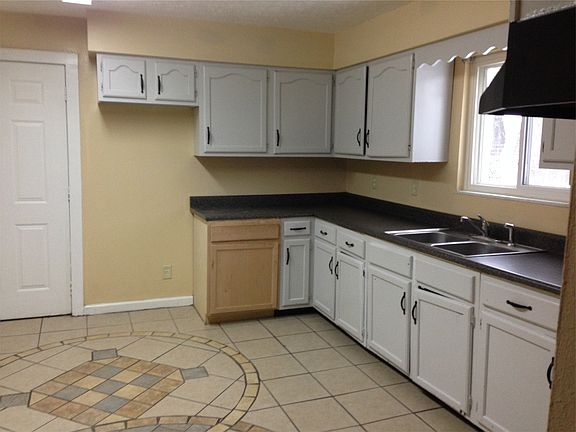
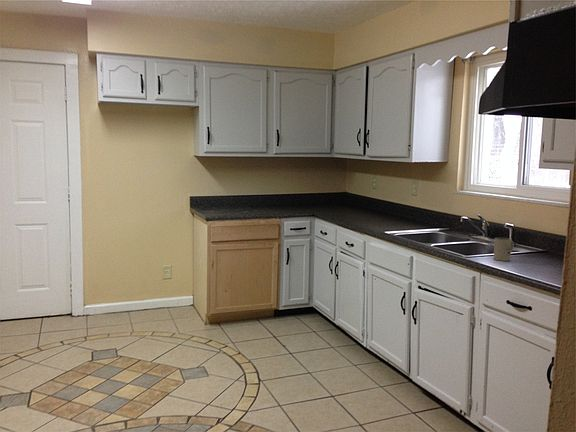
+ mug [493,237,515,262]
